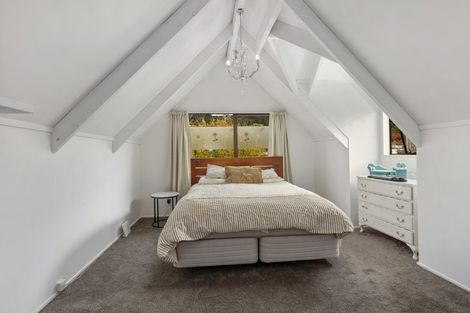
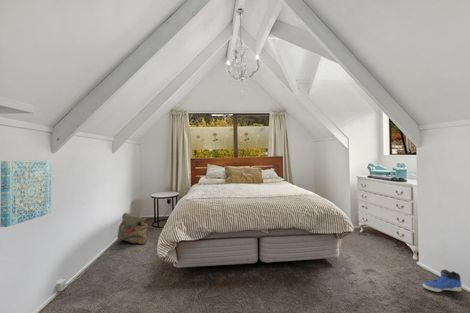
+ bag [116,212,149,245]
+ sneaker [422,268,463,293]
+ wall art [0,160,52,228]
